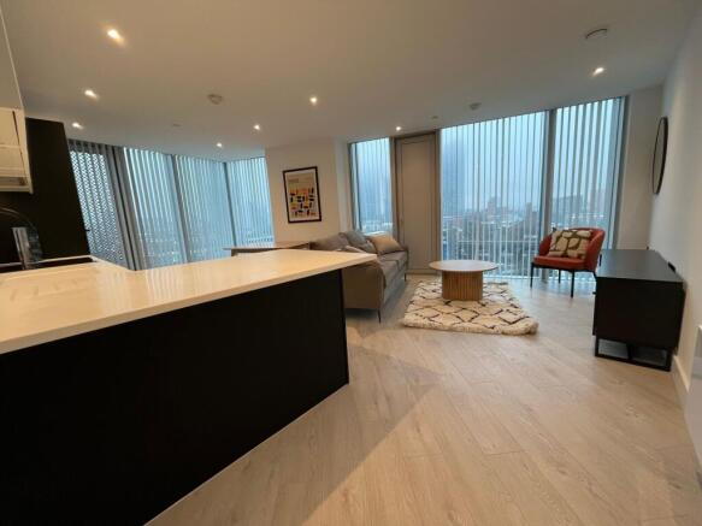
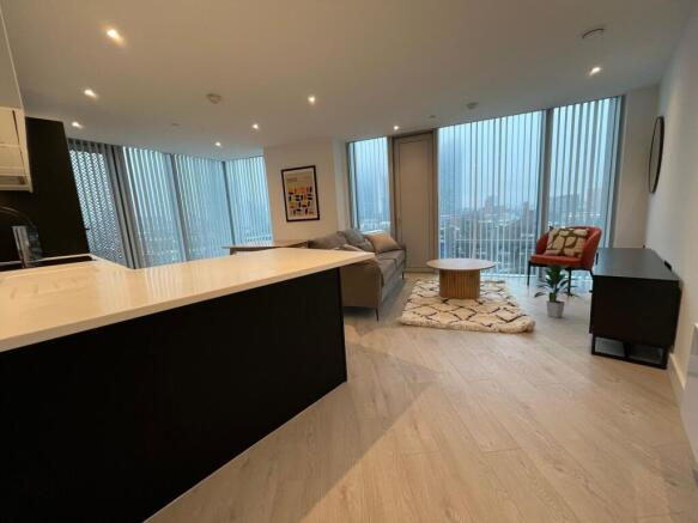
+ indoor plant [533,261,583,318]
